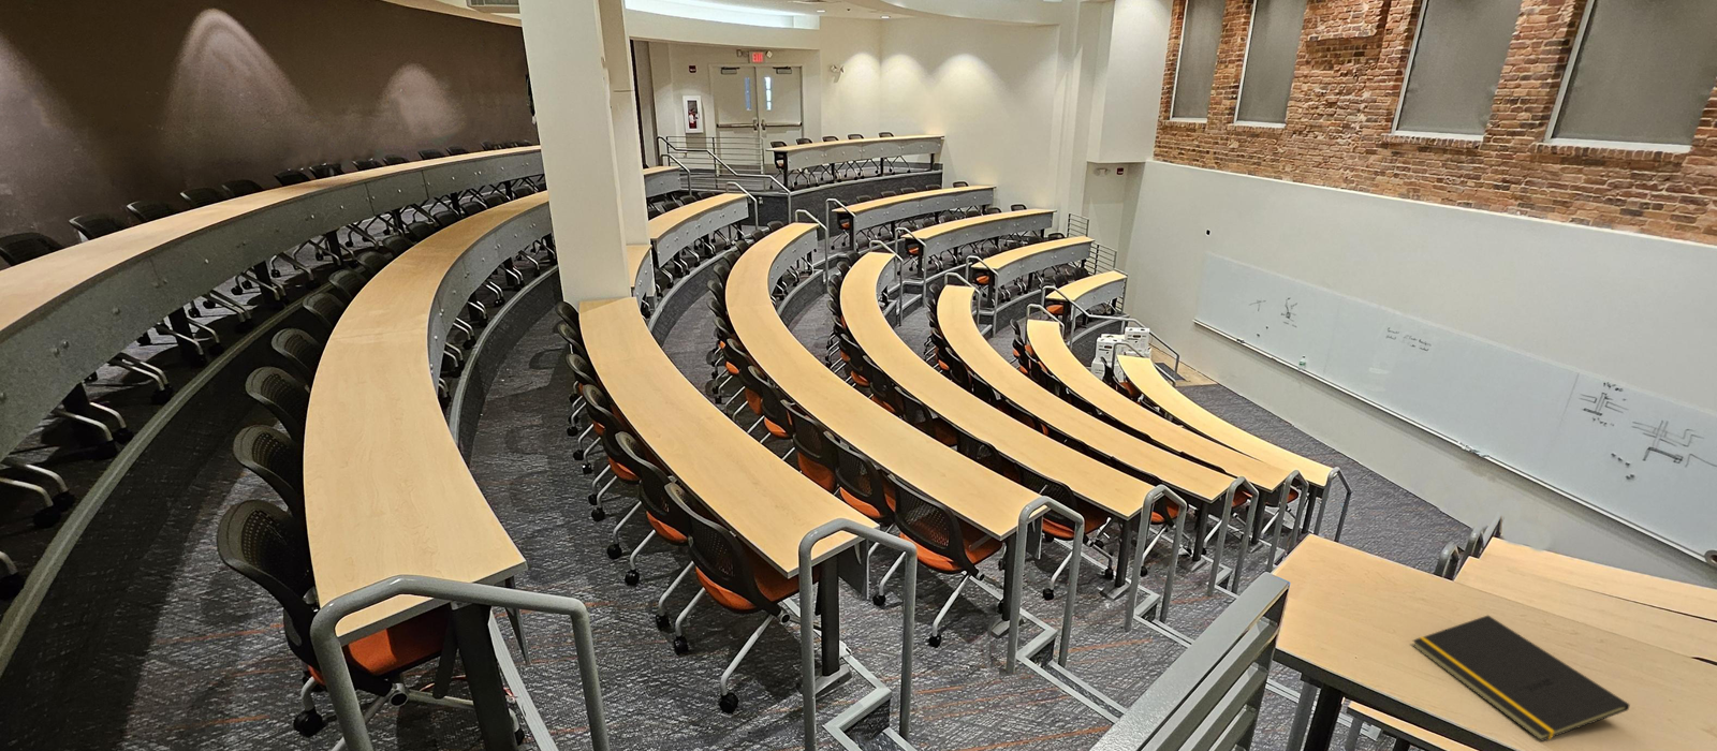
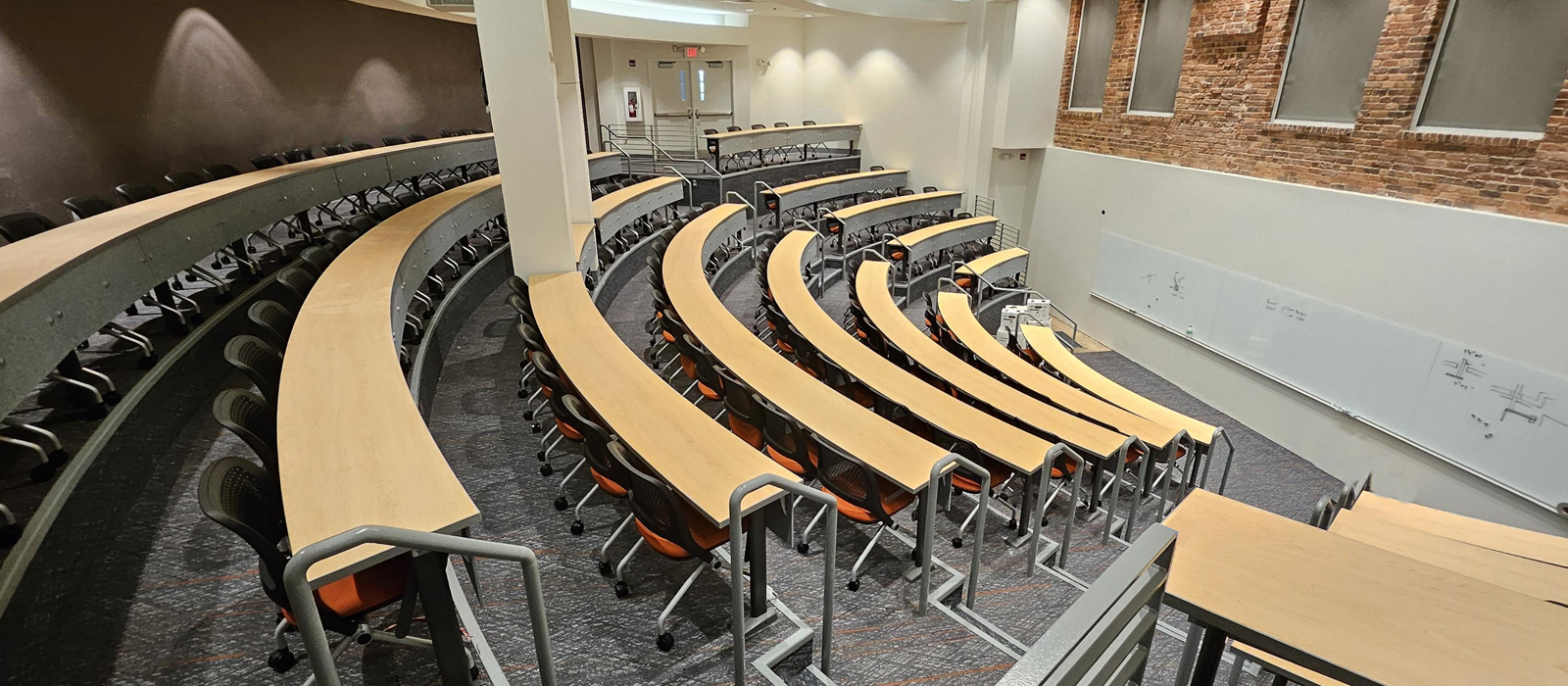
- notepad [1411,614,1632,742]
